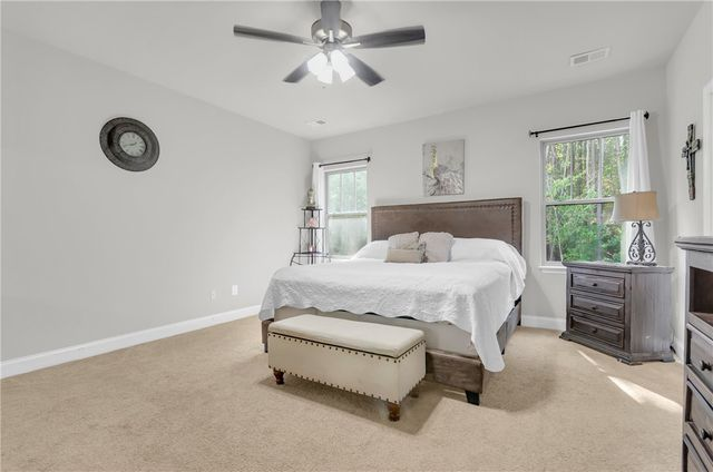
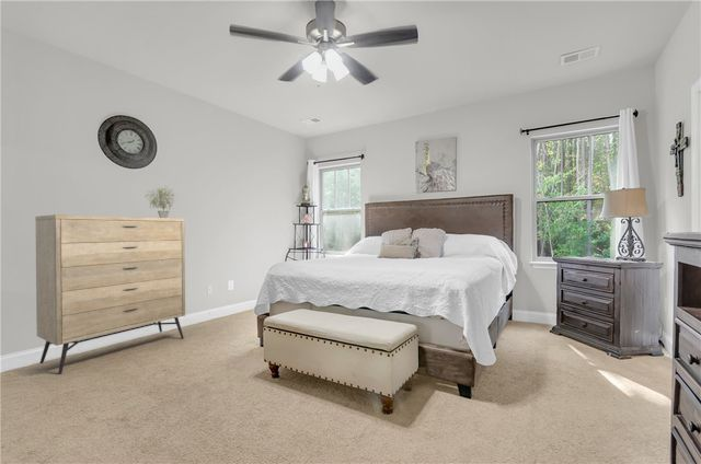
+ dresser [34,213,186,375]
+ potted plant [146,184,176,218]
